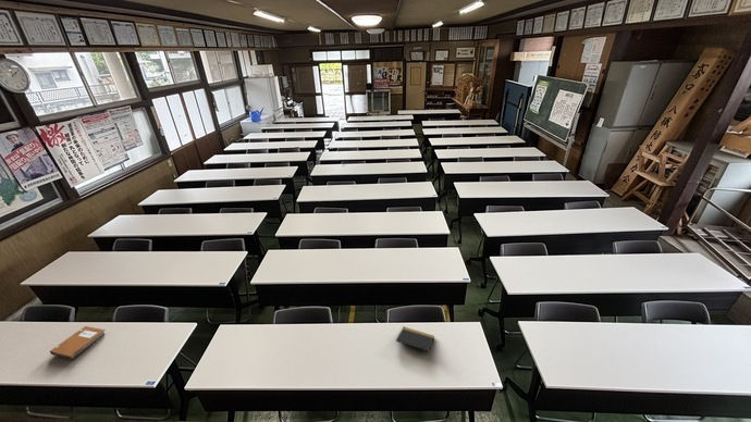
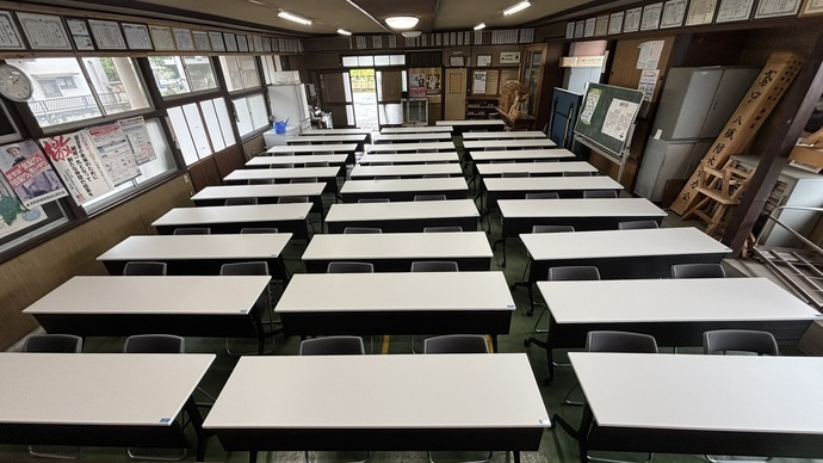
- notepad [395,326,435,357]
- notebook [49,325,107,360]
